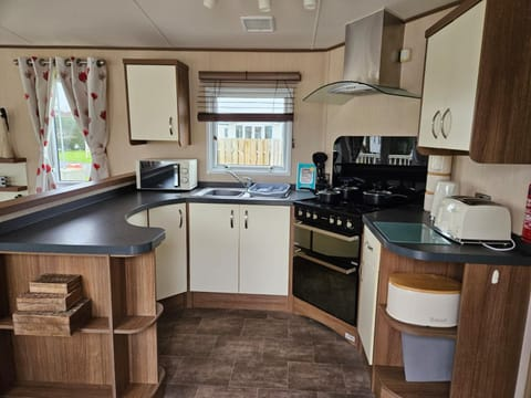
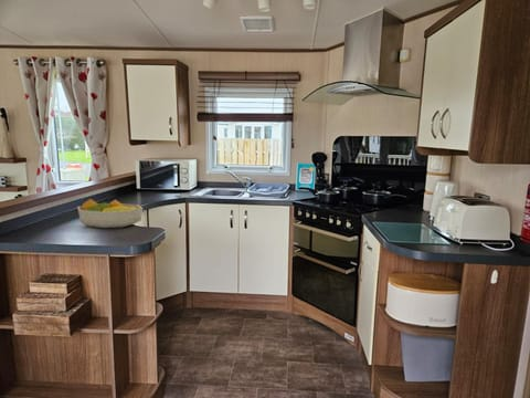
+ fruit bowl [76,198,144,229]
